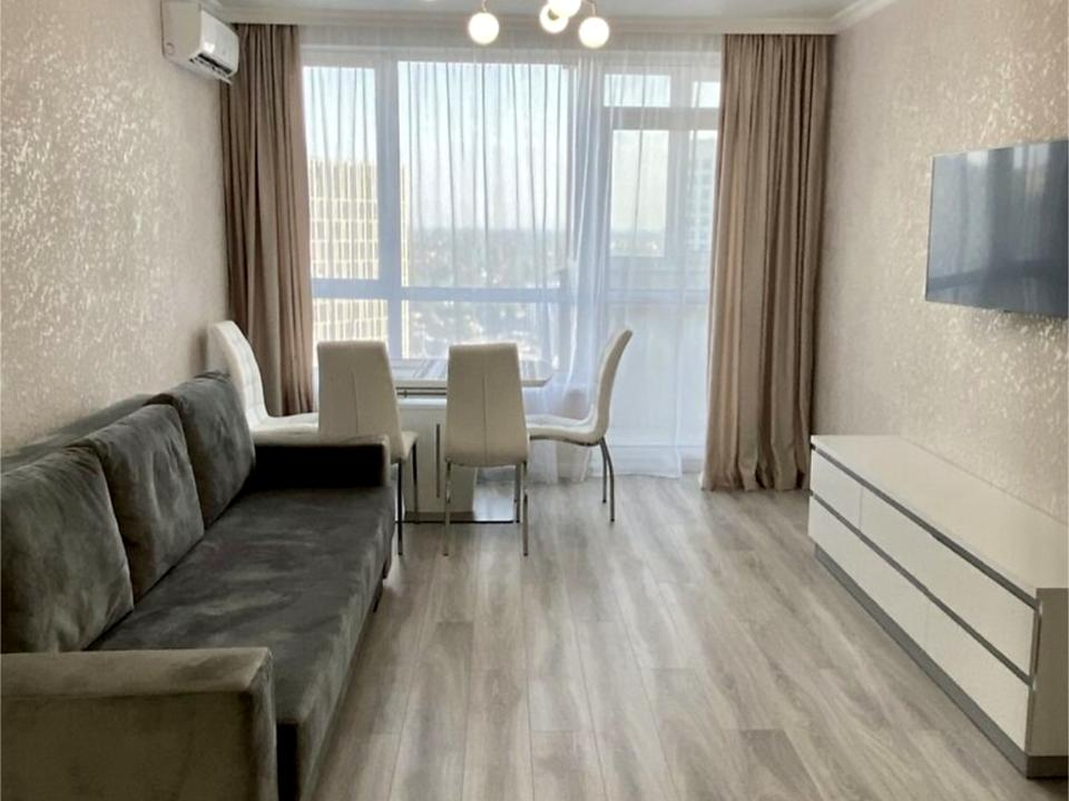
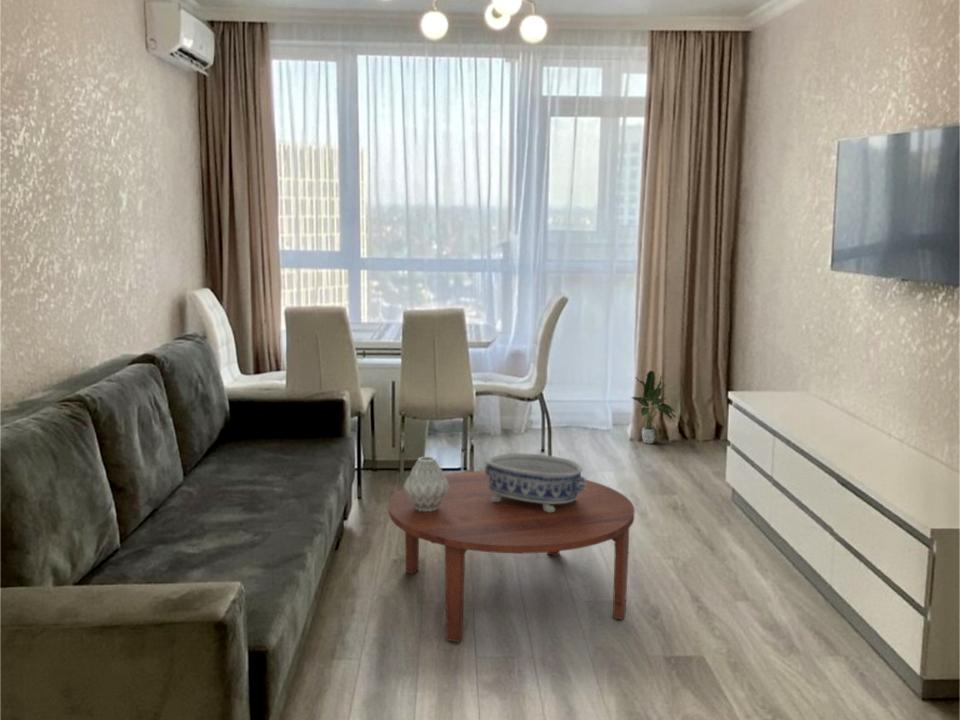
+ coffee table [388,470,636,643]
+ potted plant [630,369,679,444]
+ decorative bowl [484,452,586,513]
+ vase [403,455,449,511]
